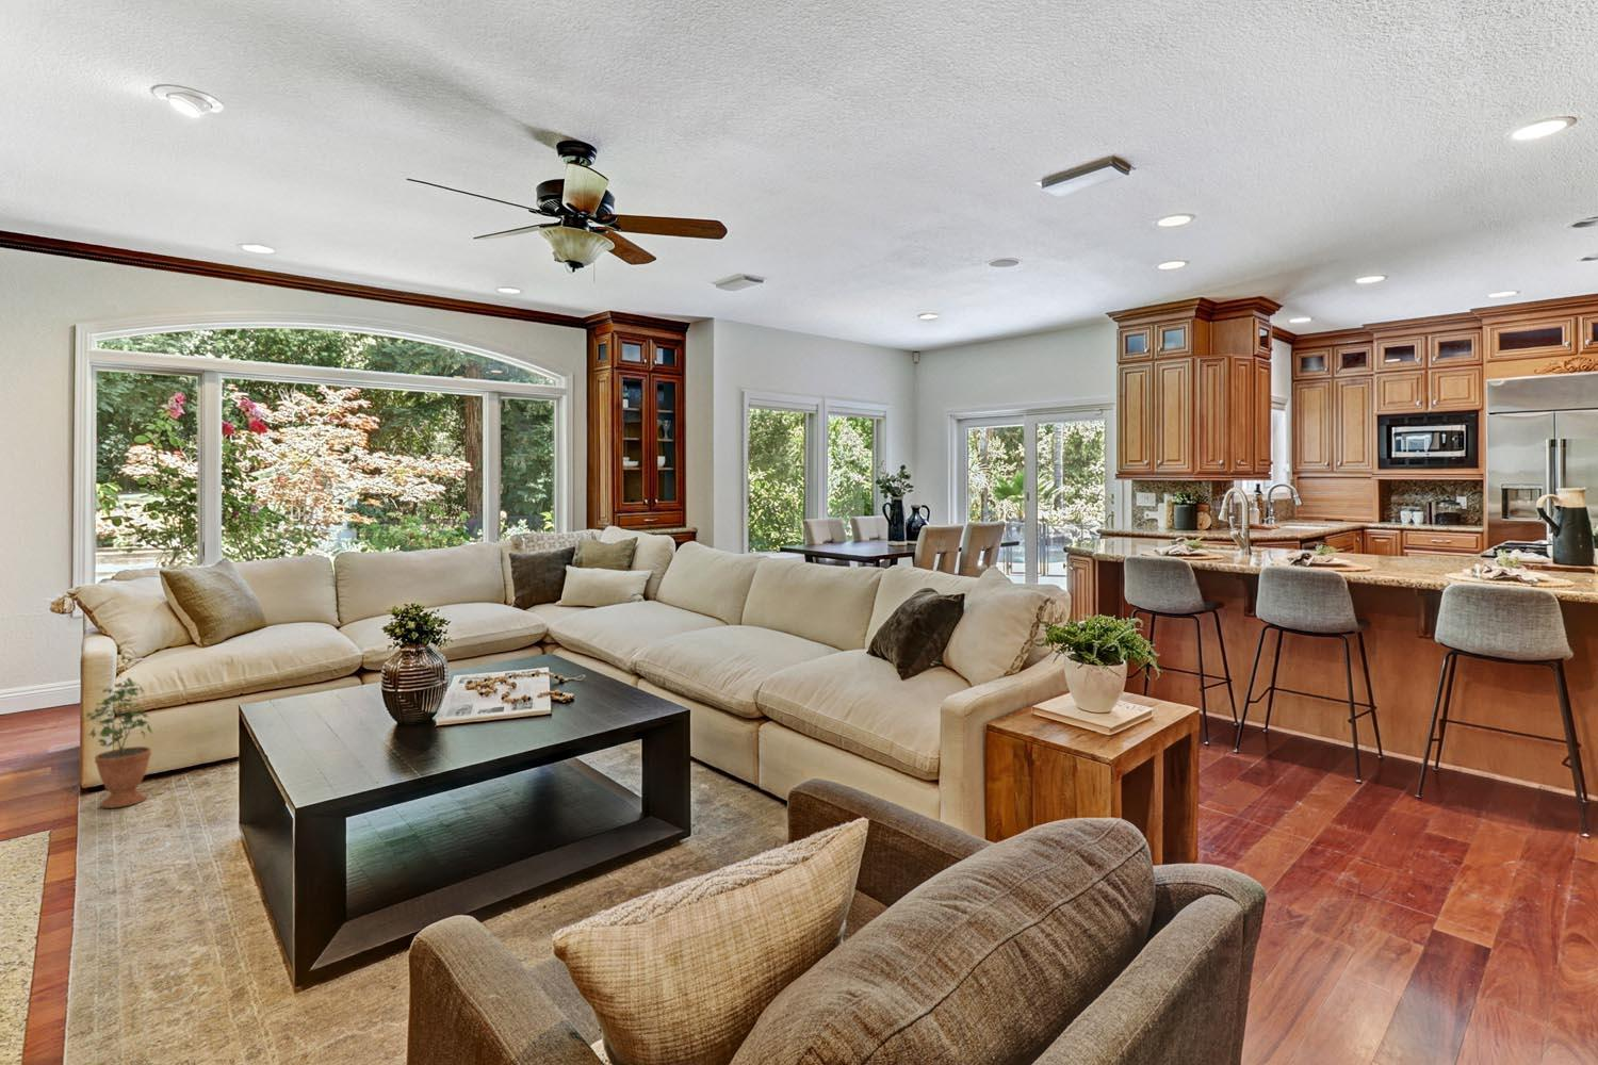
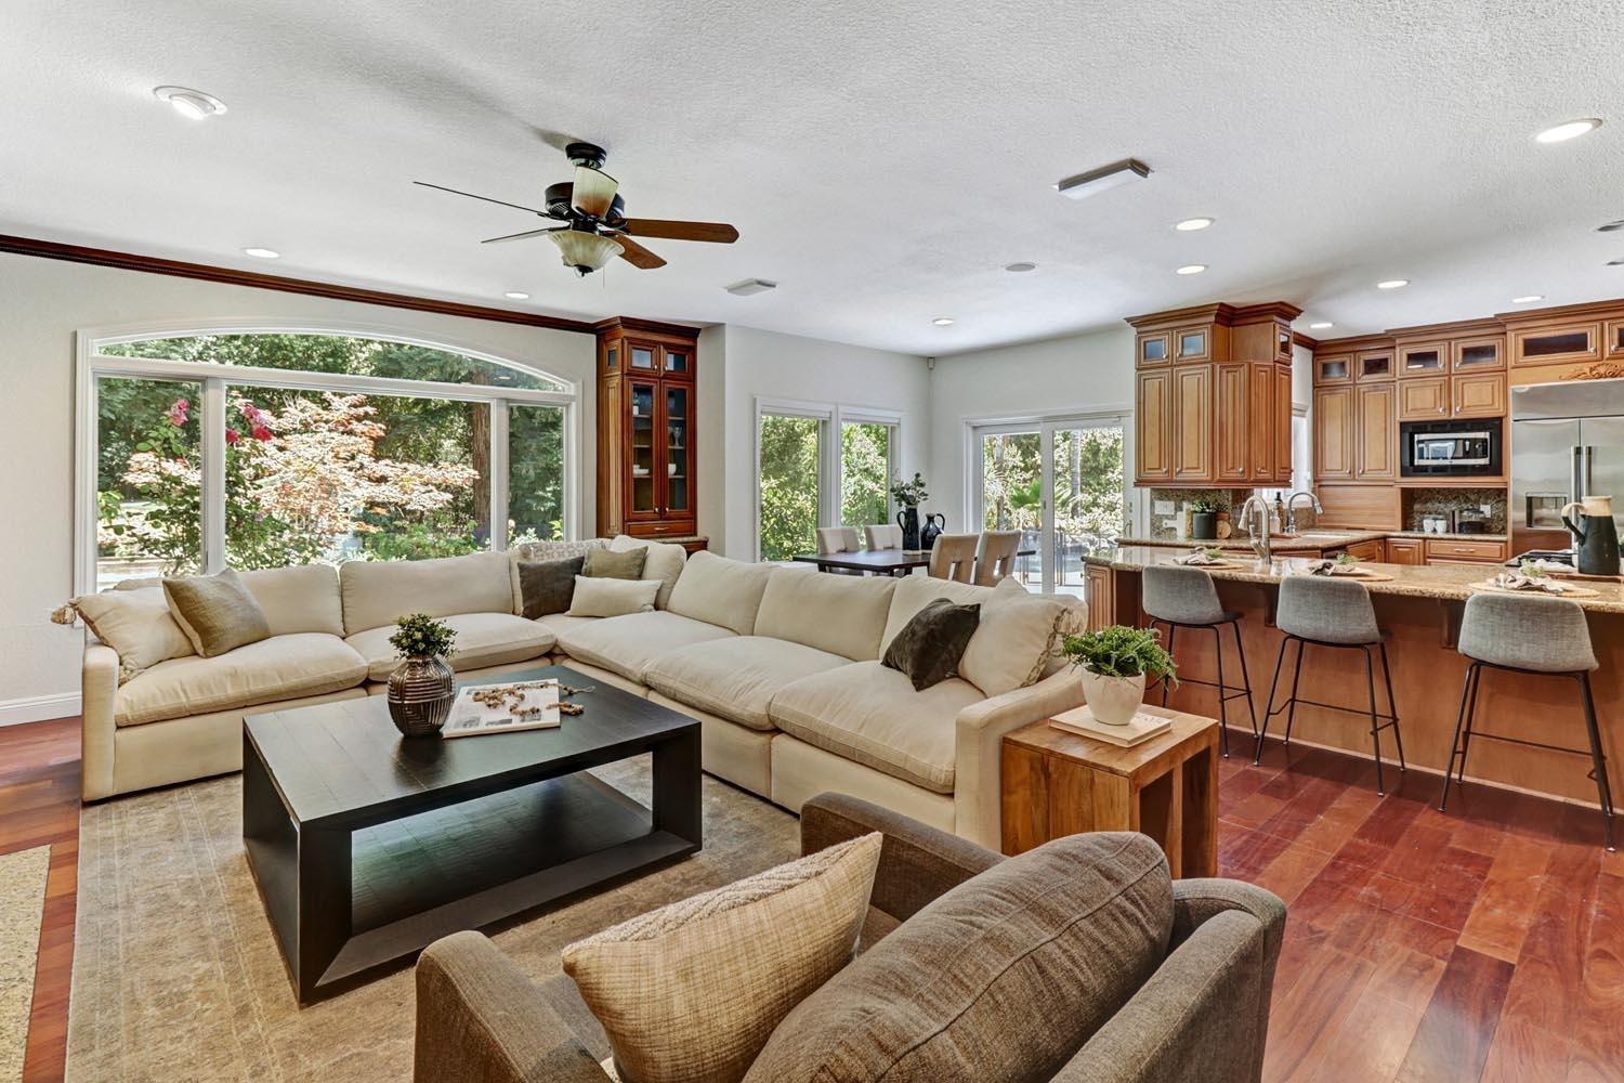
- potted plant [80,674,155,809]
